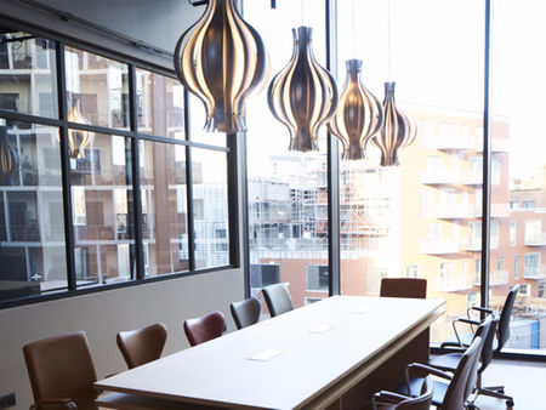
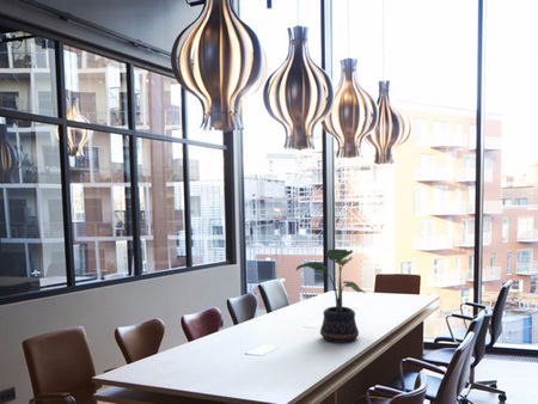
+ potted plant [295,247,366,344]
